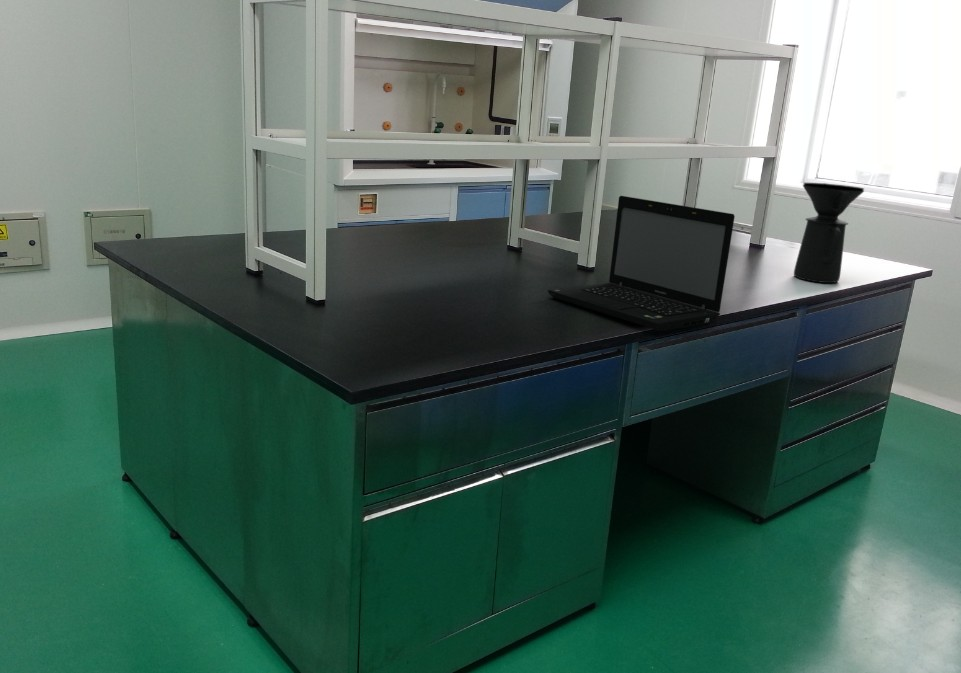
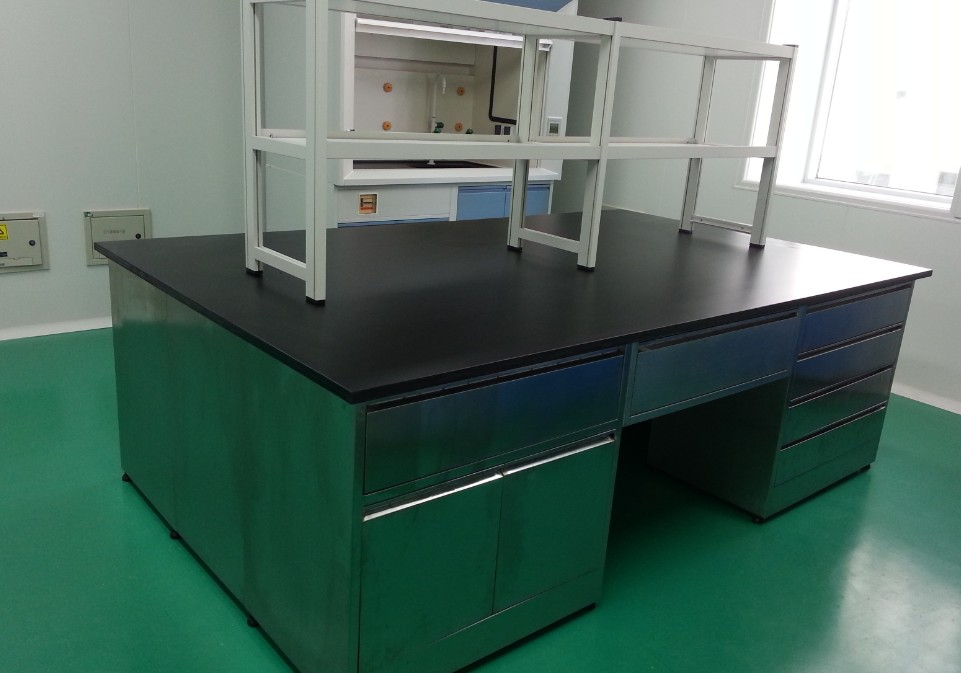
- coffee maker [793,182,865,284]
- laptop [547,195,735,332]
